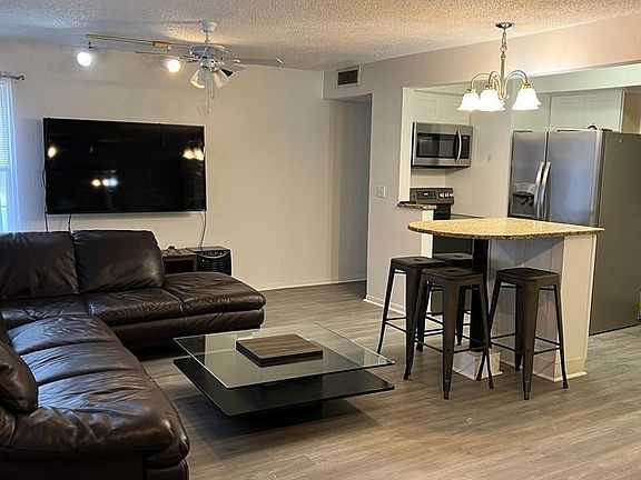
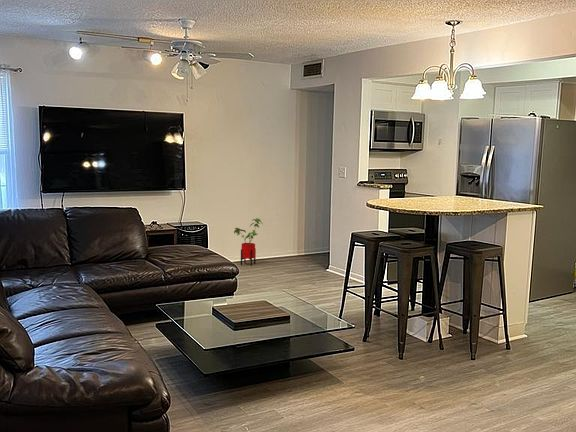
+ house plant [233,217,264,267]
